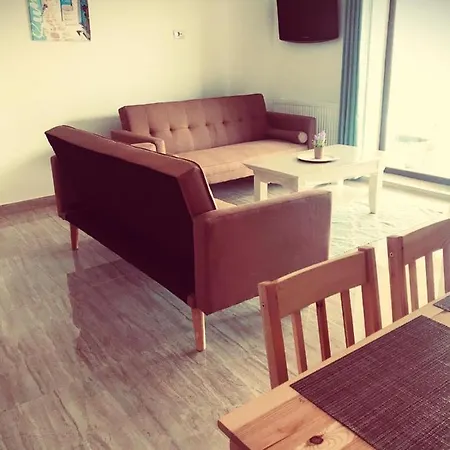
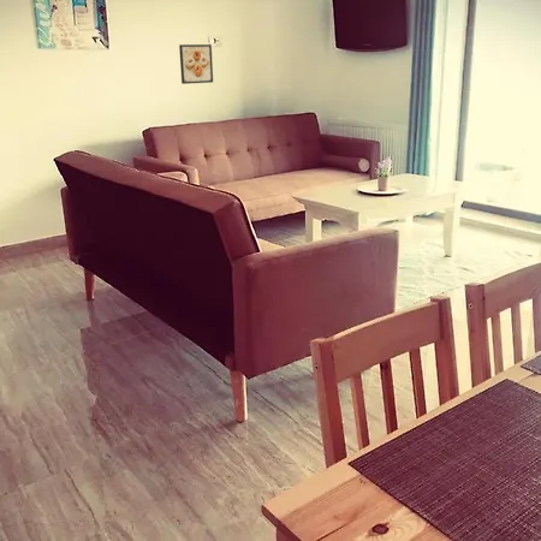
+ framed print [178,43,214,85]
